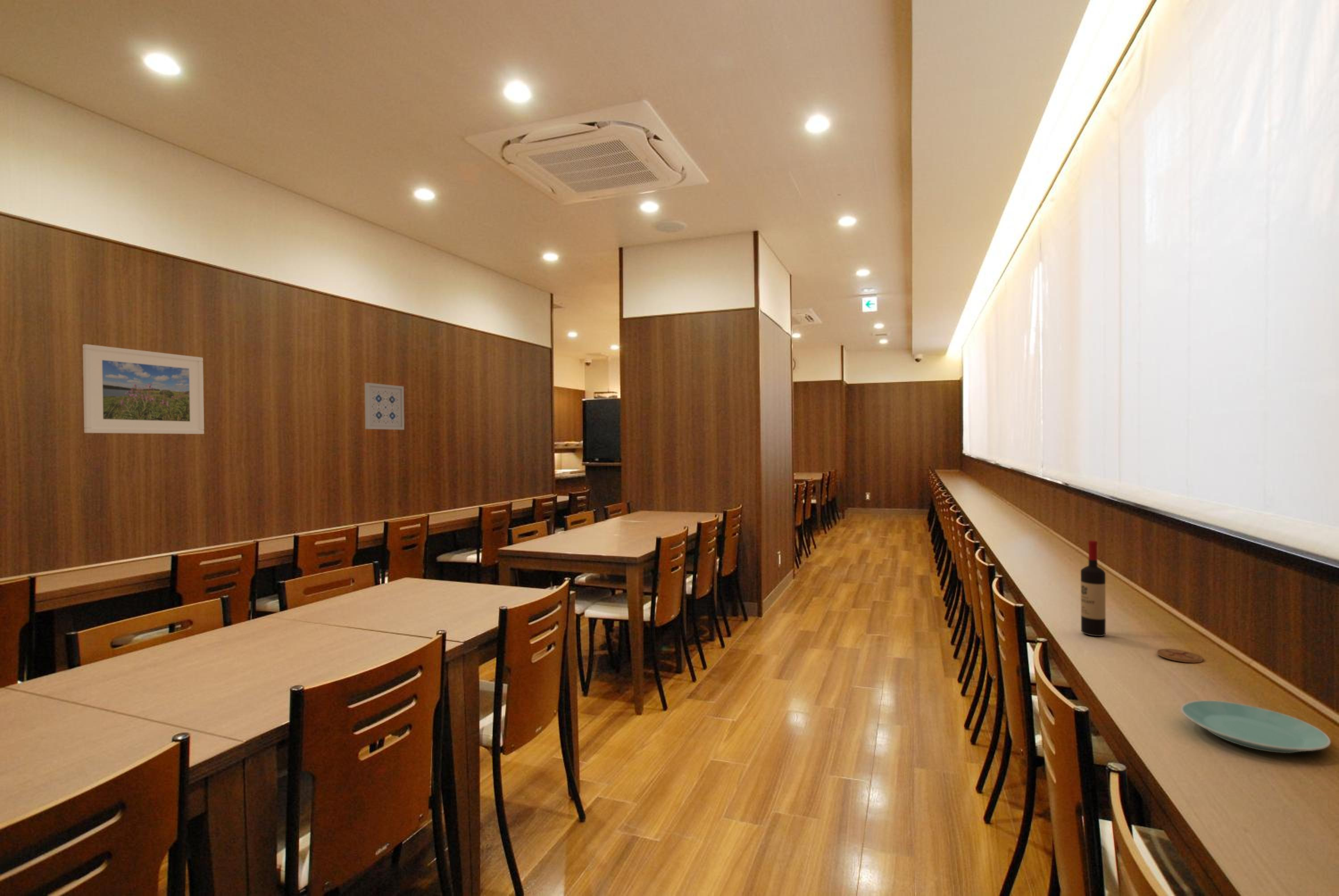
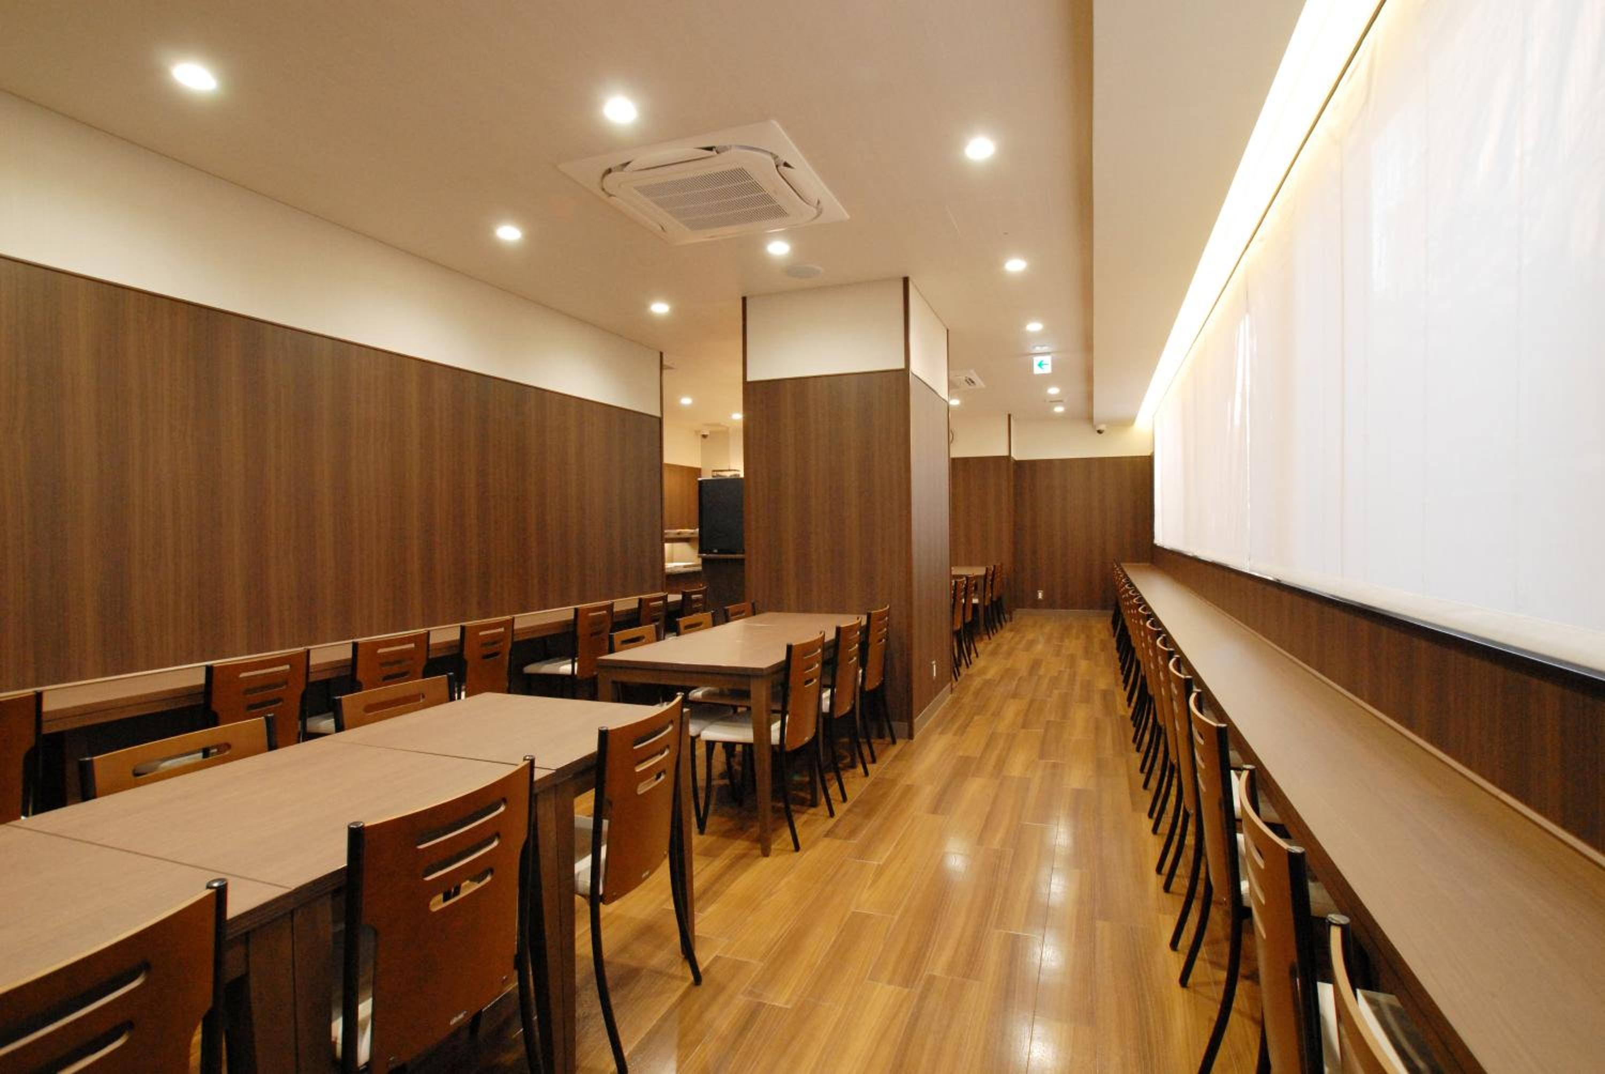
- coaster [1156,648,1203,664]
- wall art [364,382,405,430]
- plate [1180,700,1331,754]
- wine bottle [1080,540,1106,637]
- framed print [82,344,204,435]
